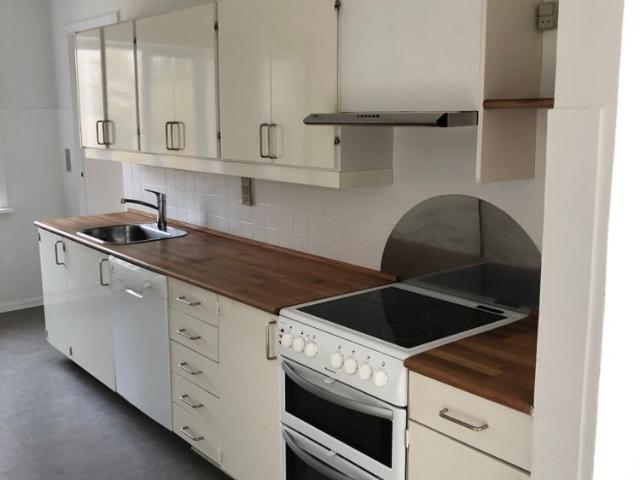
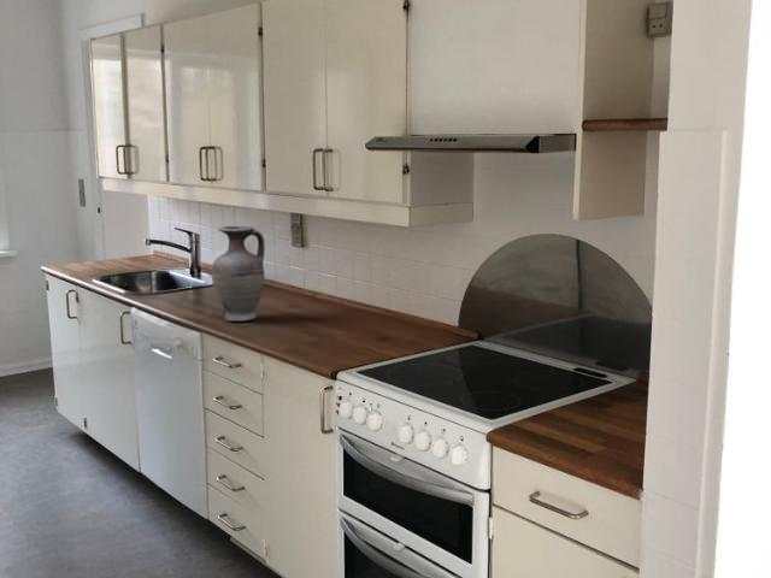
+ vase [211,225,266,323]
